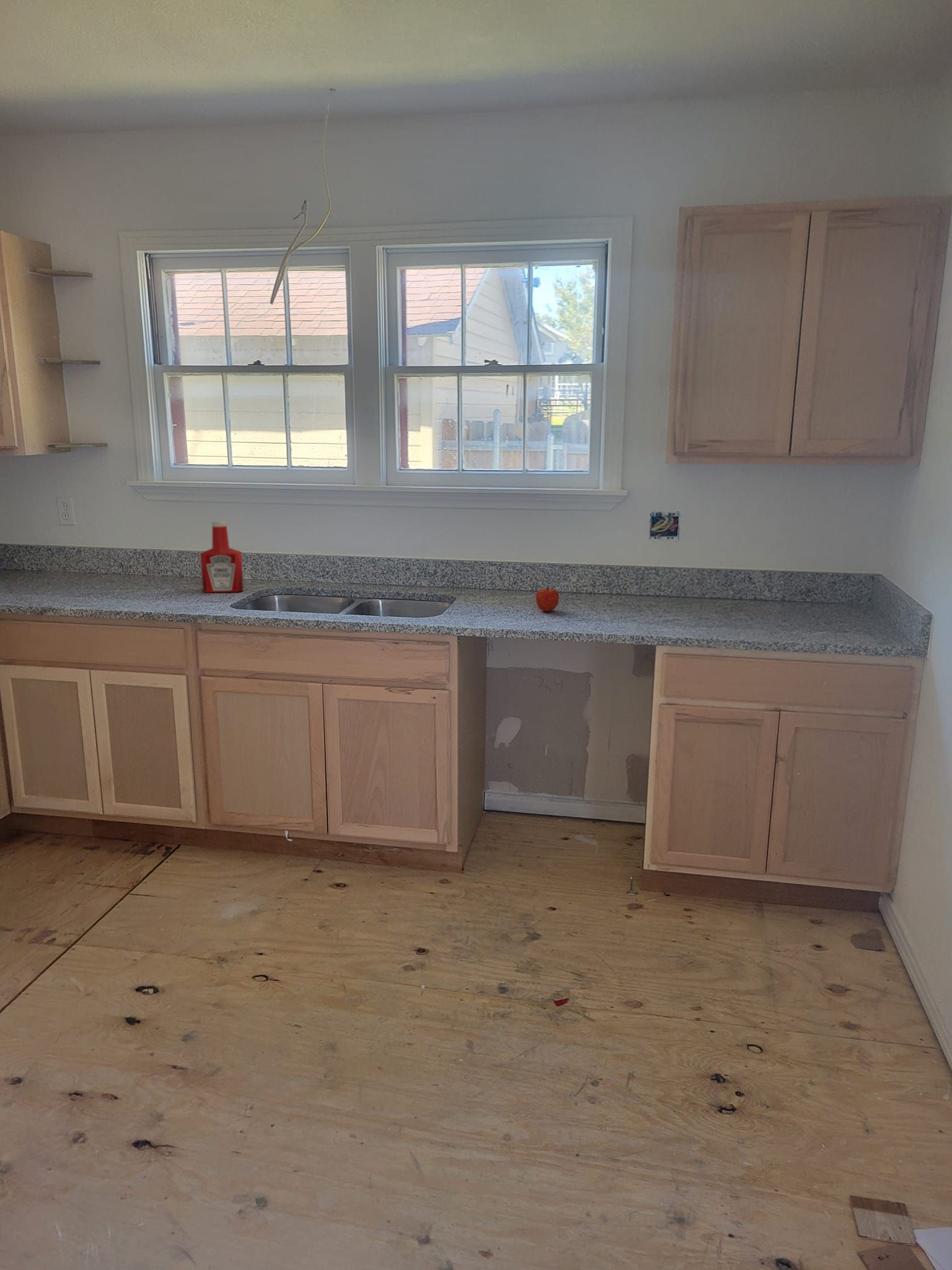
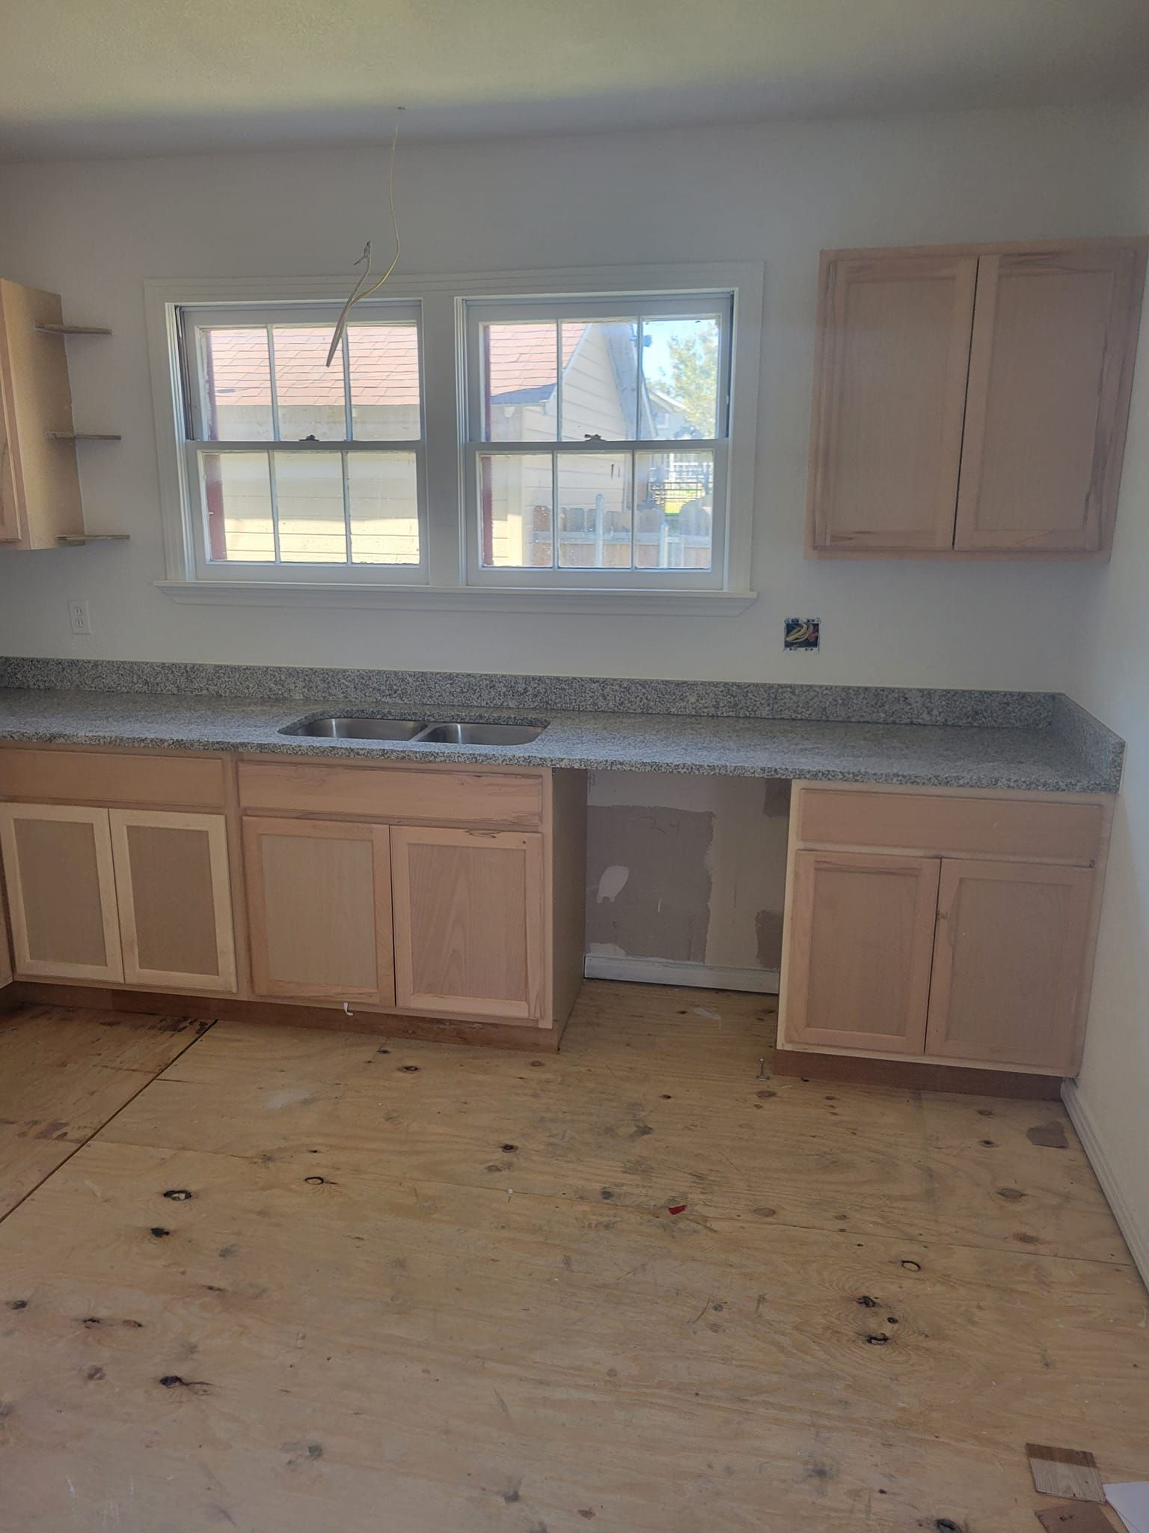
- fruit [536,586,560,612]
- soap bottle [200,520,244,593]
